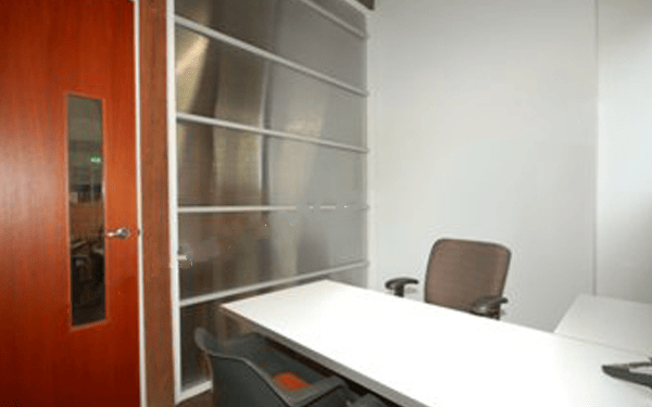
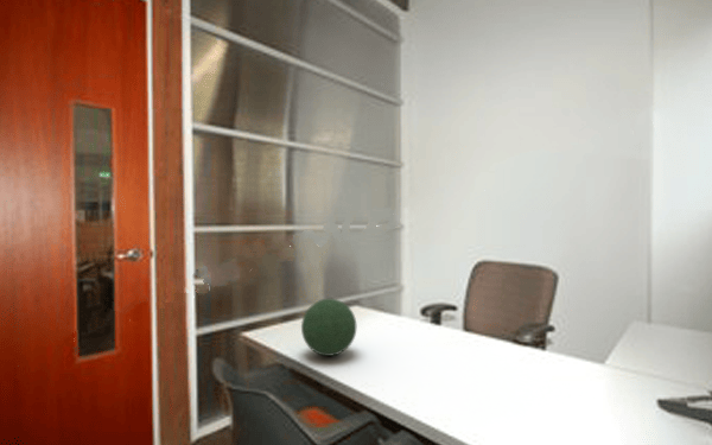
+ decorative orb [300,298,357,357]
